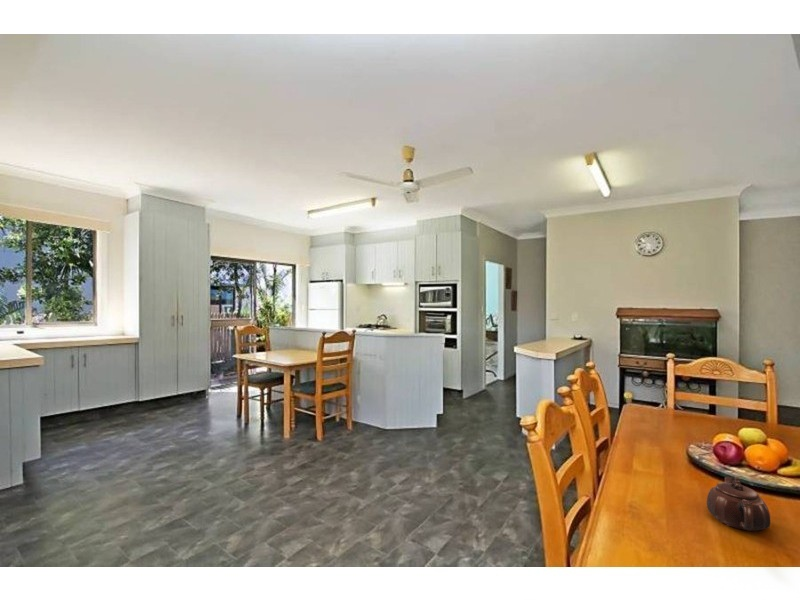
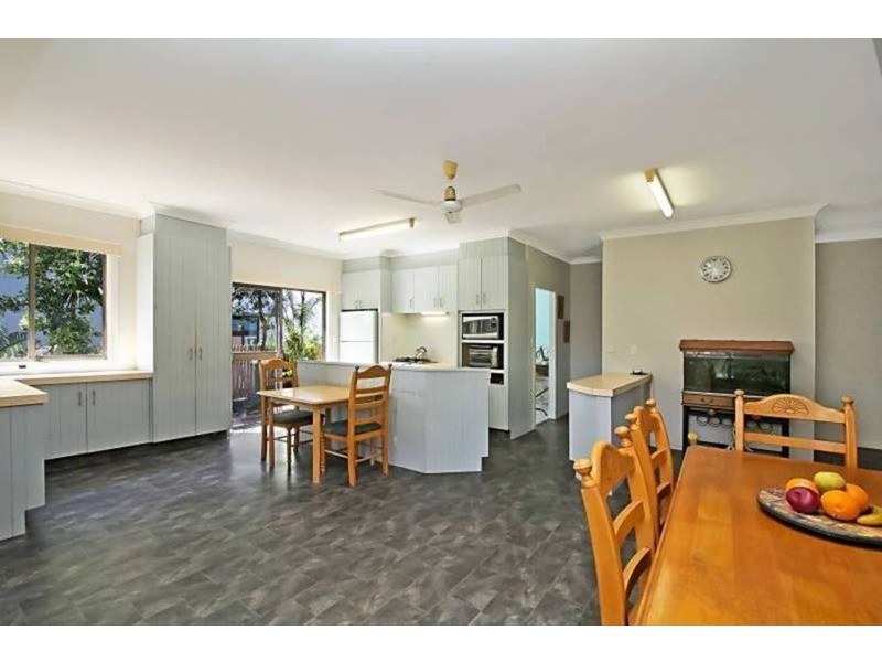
- teapot [706,476,771,532]
